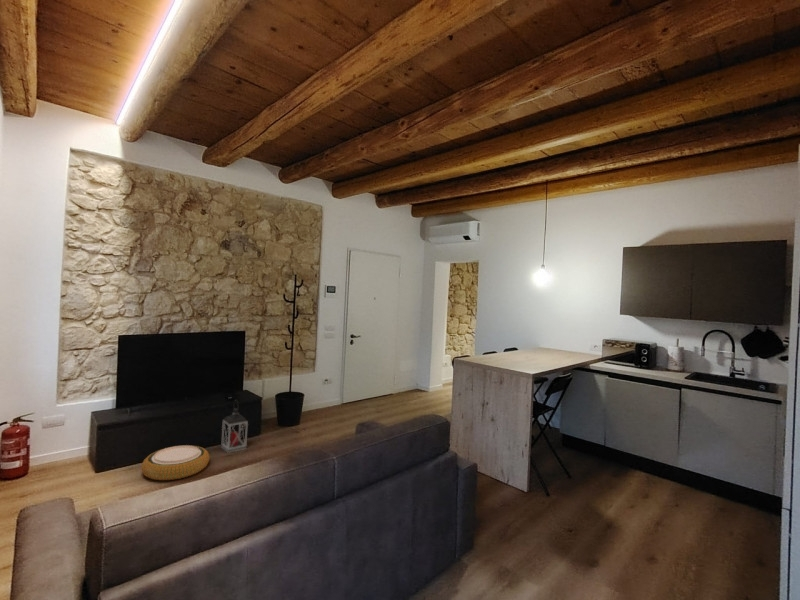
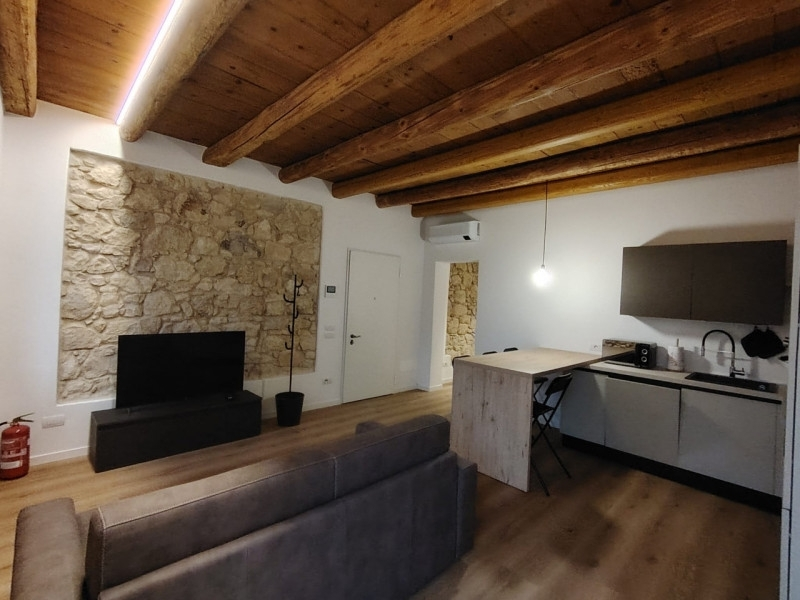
- lantern [220,399,249,454]
- woven basket [140,444,210,481]
